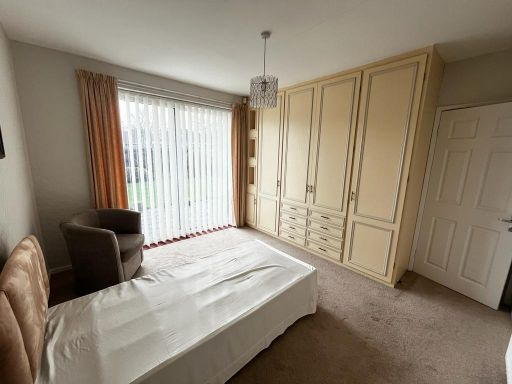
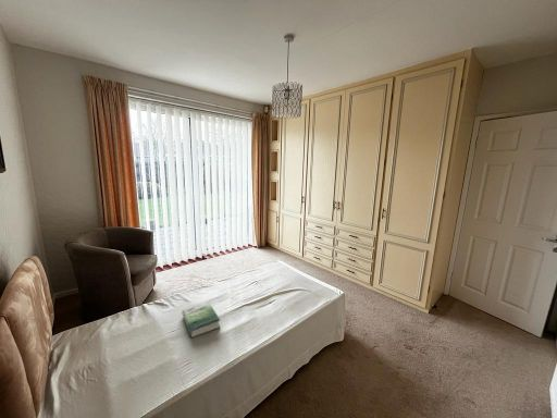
+ book [181,302,221,339]
